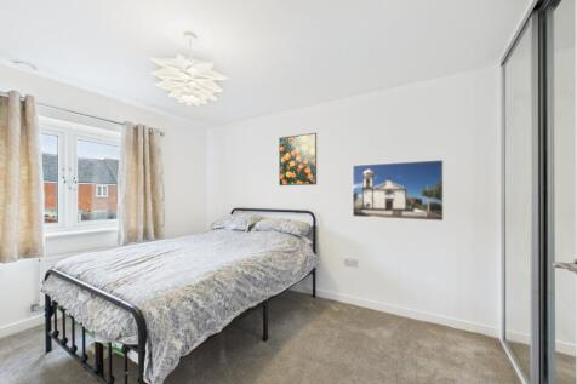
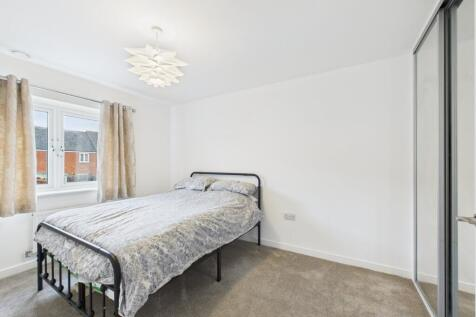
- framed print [278,132,318,187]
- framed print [352,159,445,222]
